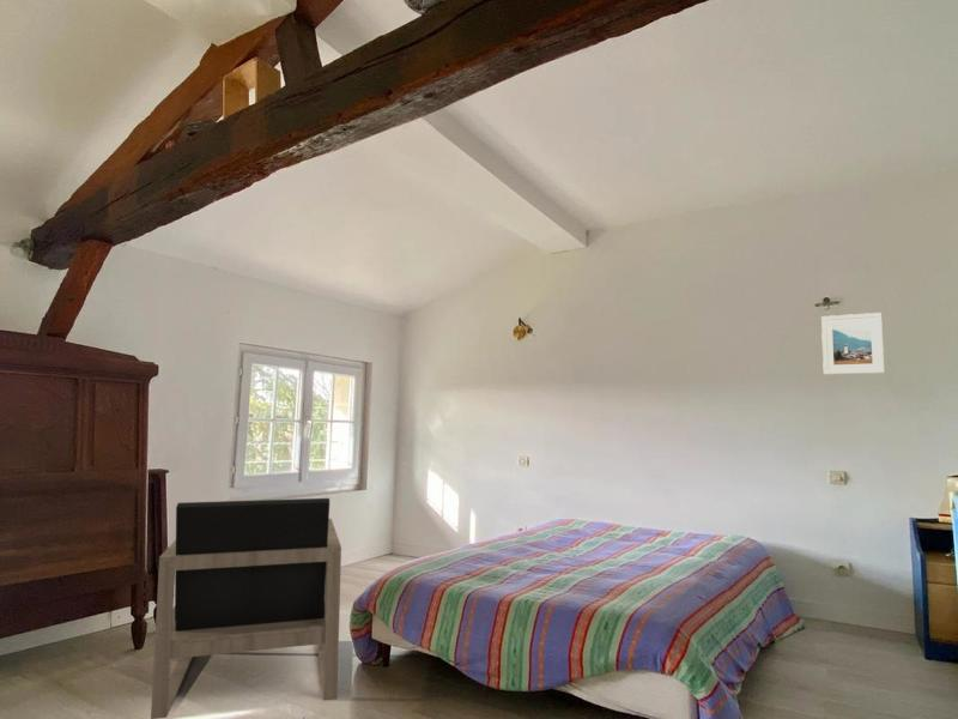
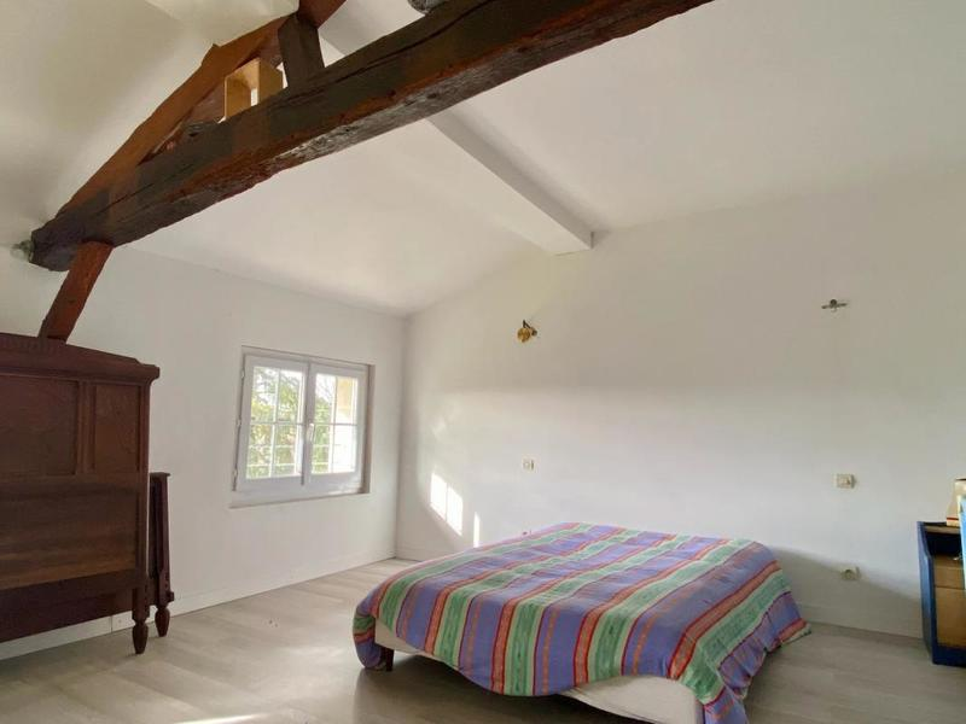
- armchair [150,497,342,719]
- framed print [820,312,885,375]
